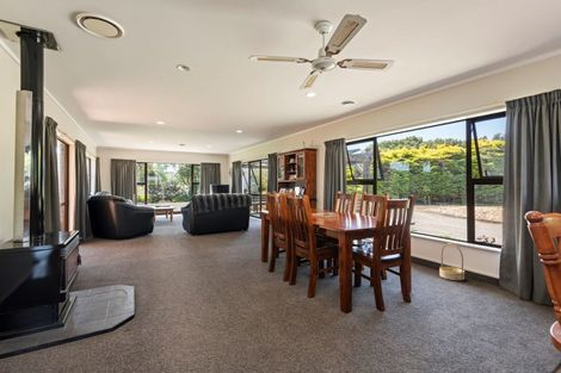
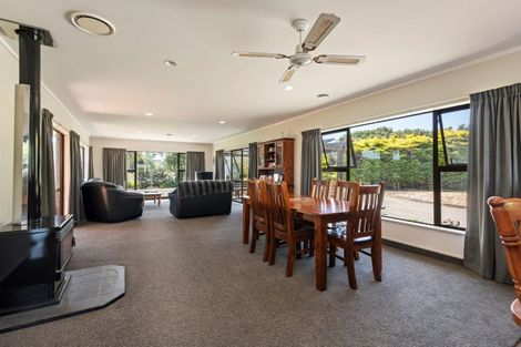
- basket [438,242,466,281]
